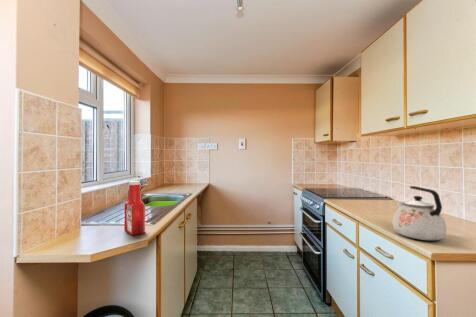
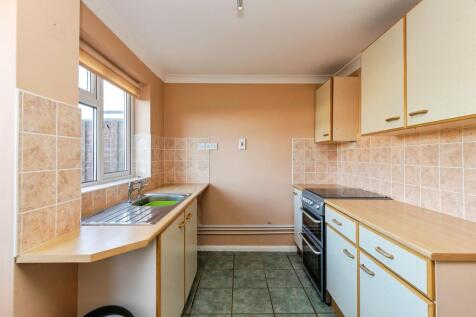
- kettle [392,185,448,241]
- soap bottle [123,180,146,236]
